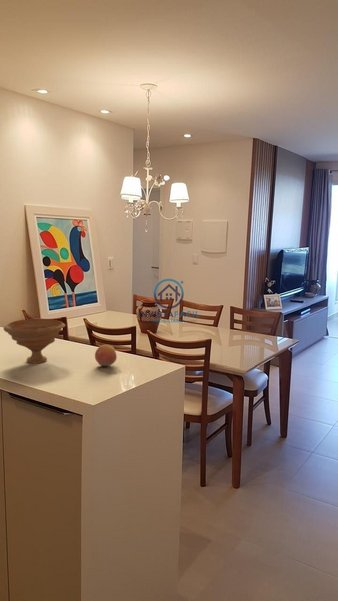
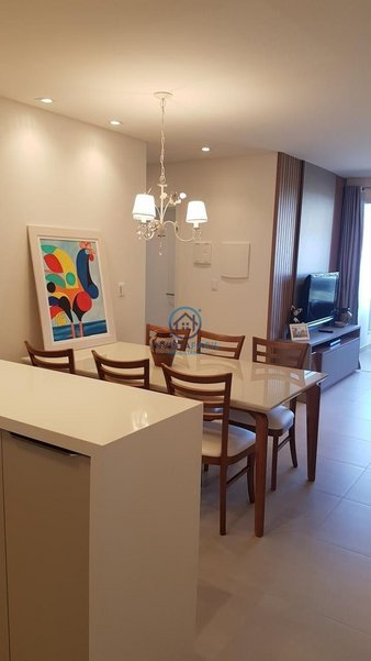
- bowl [2,318,66,364]
- fruit [94,344,118,367]
